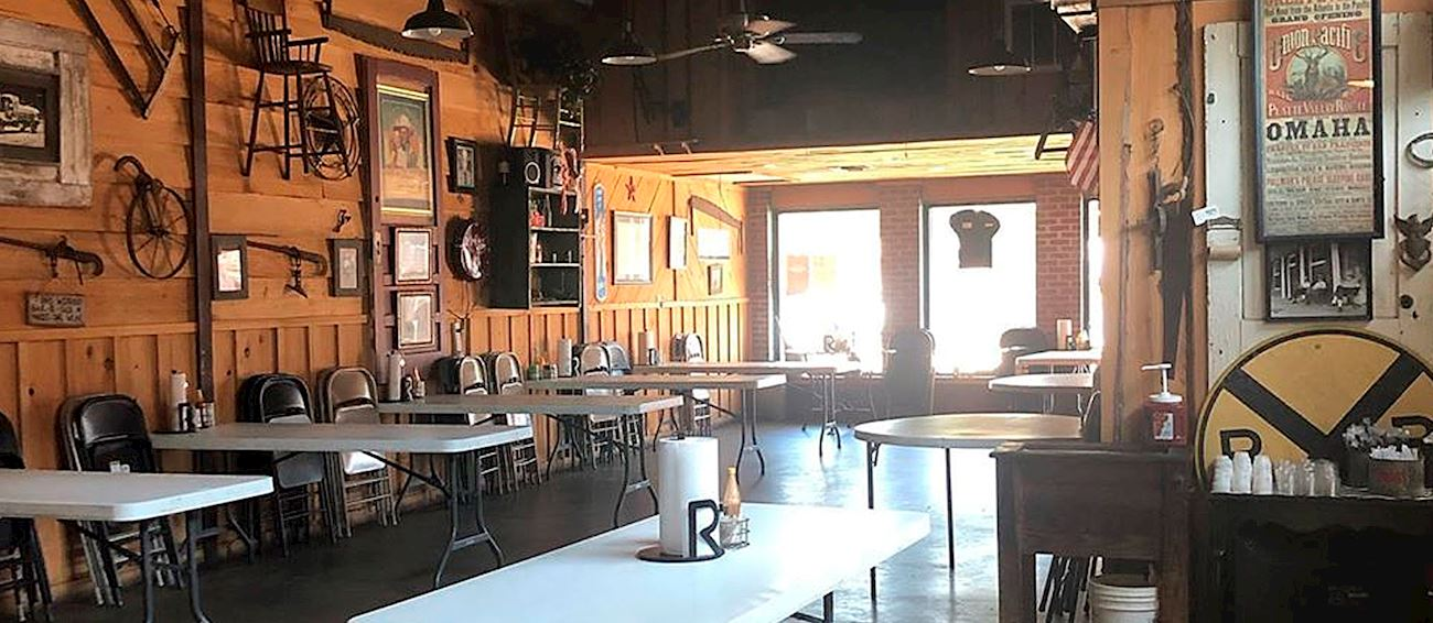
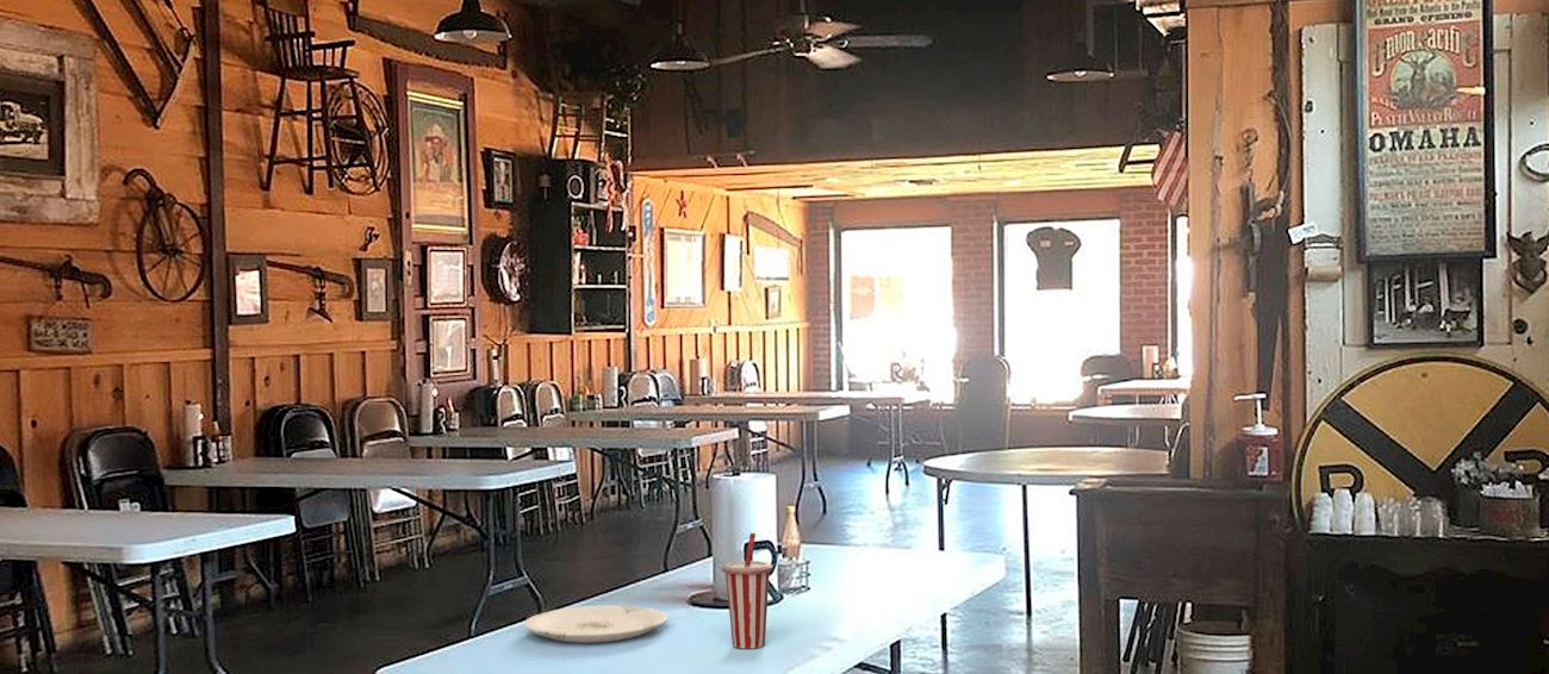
+ cup with straw [721,532,774,649]
+ plate [523,604,668,644]
